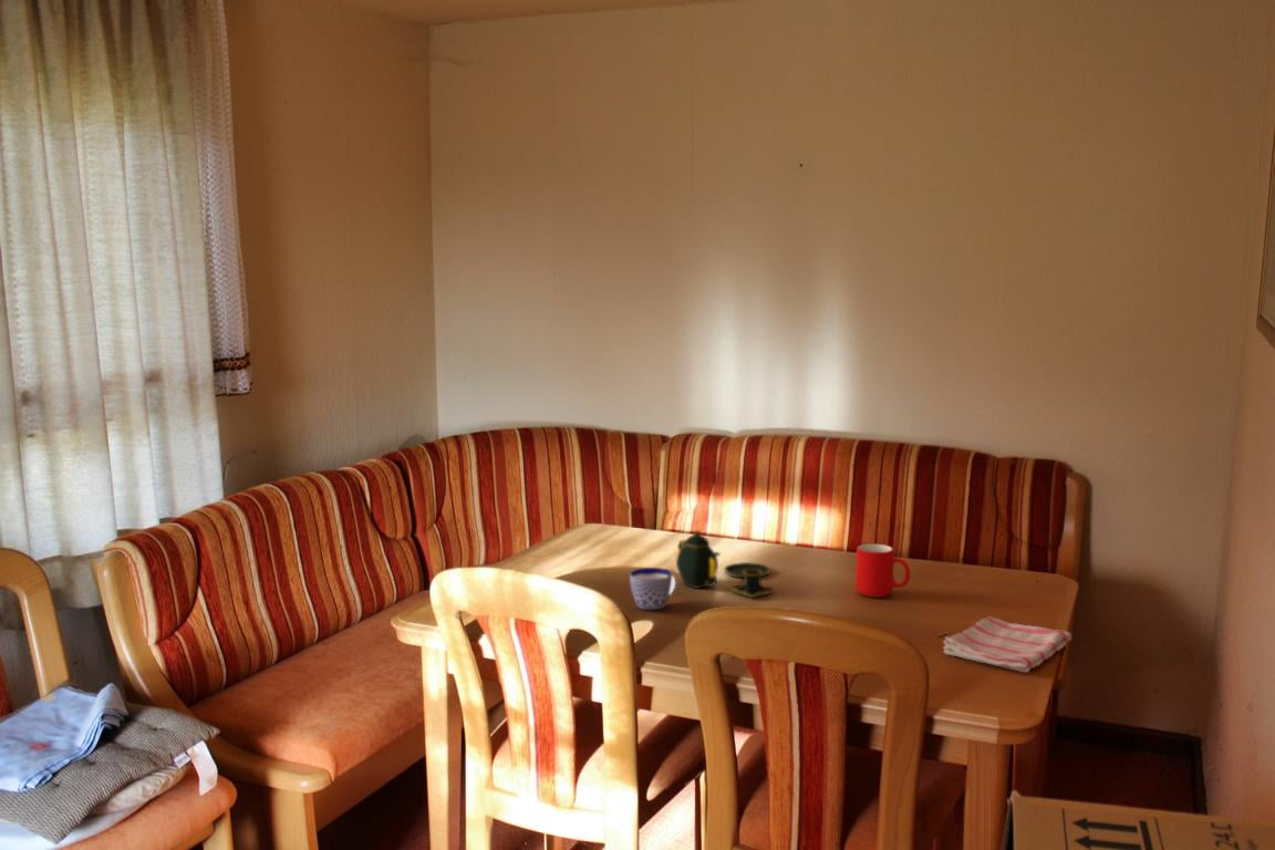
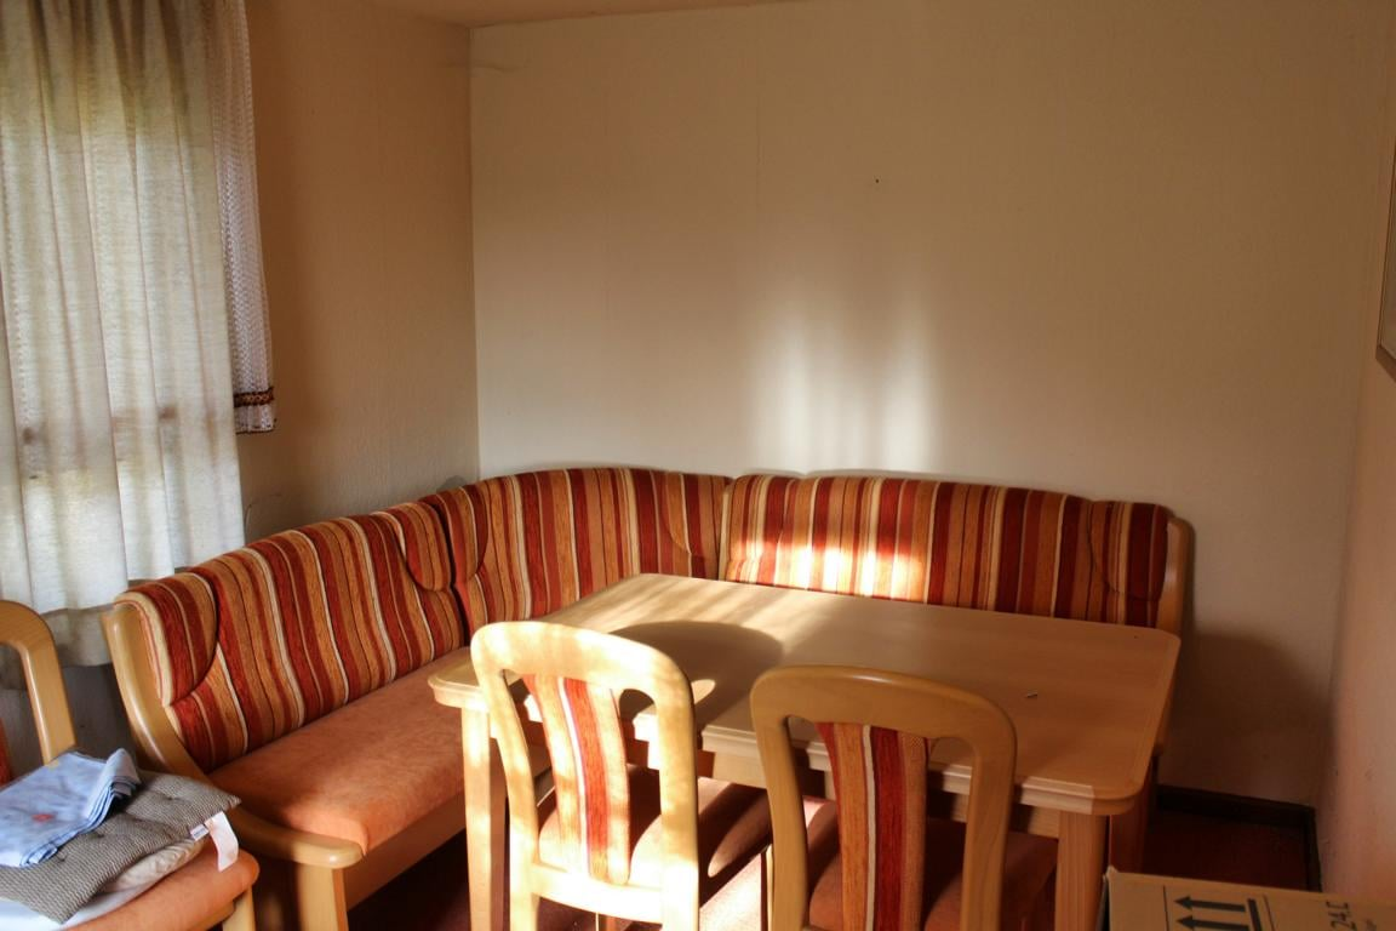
- dish towel [942,615,1072,673]
- cup [629,567,676,611]
- teapot [675,529,776,599]
- cup [854,542,911,599]
